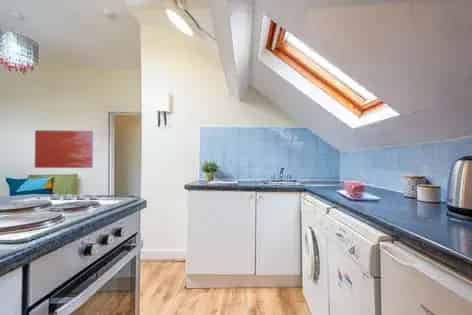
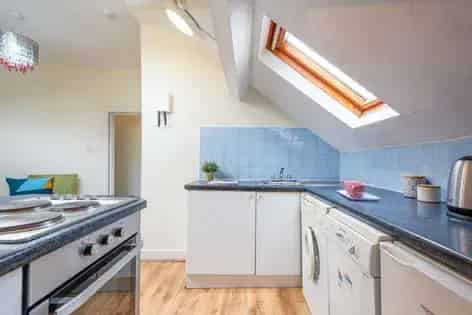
- wall art [34,129,94,169]
